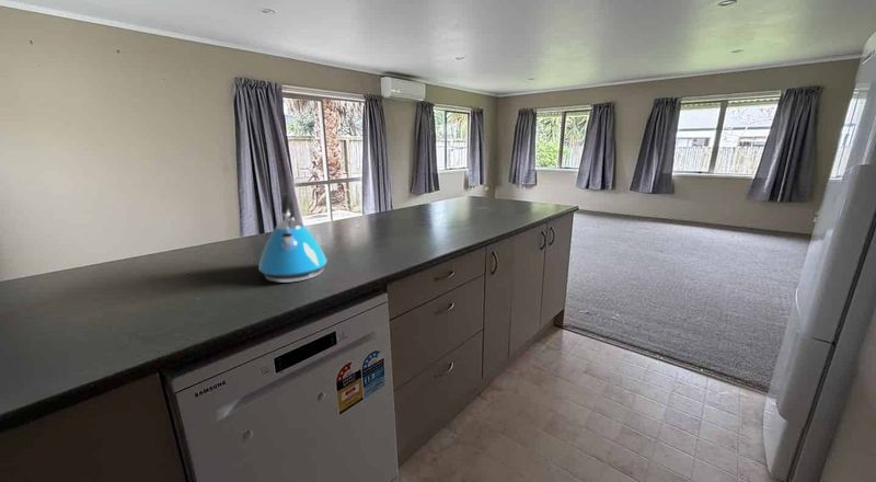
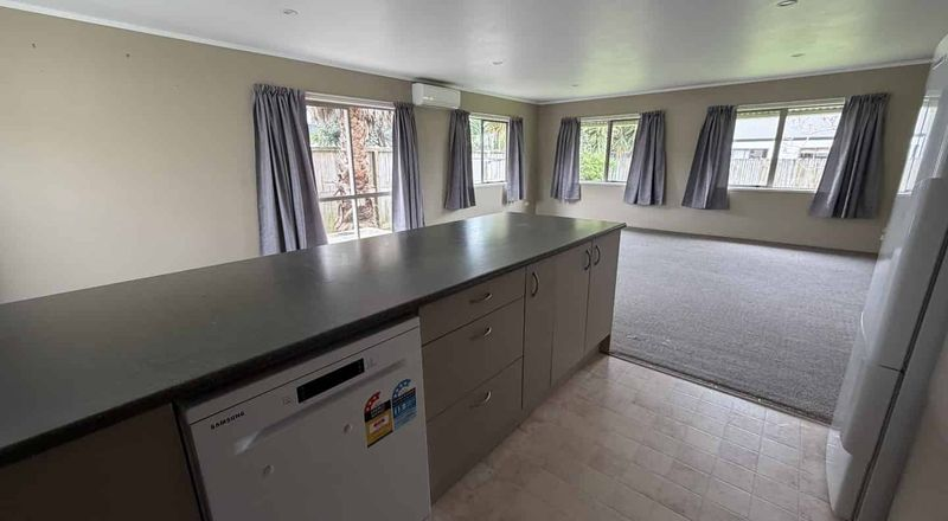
- kettle [257,192,328,284]
